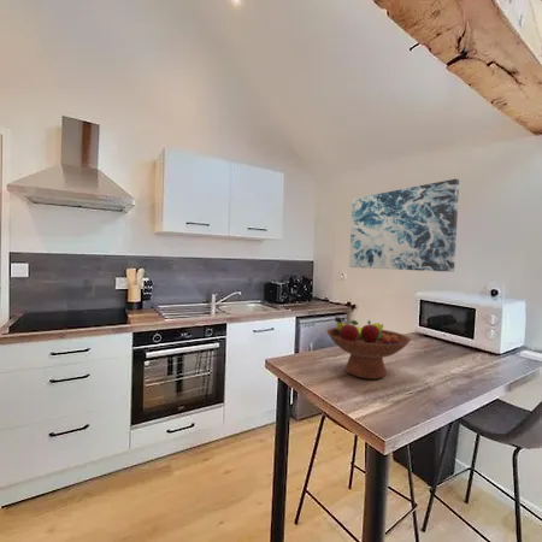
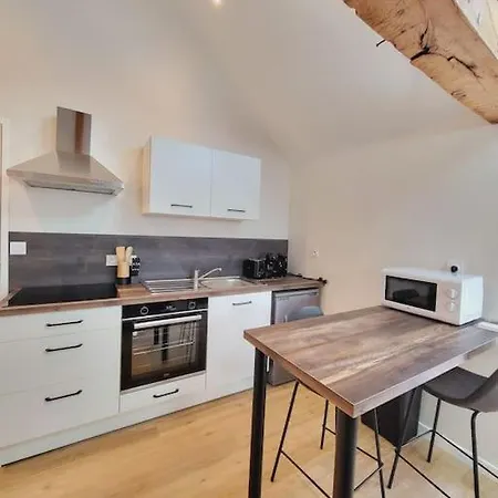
- wall art [348,178,460,273]
- fruit bowl [325,316,412,381]
